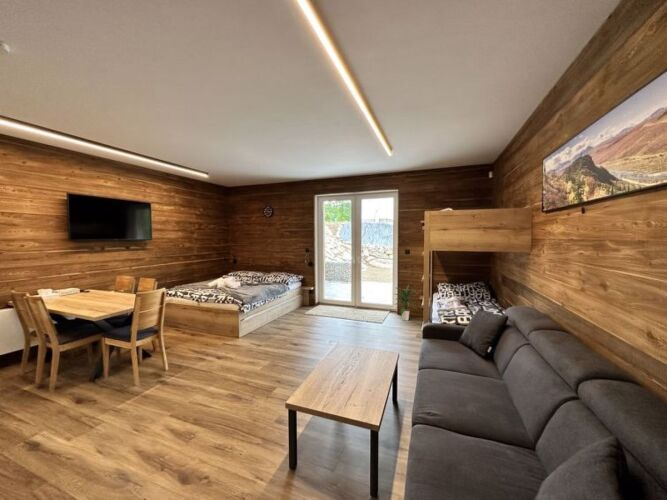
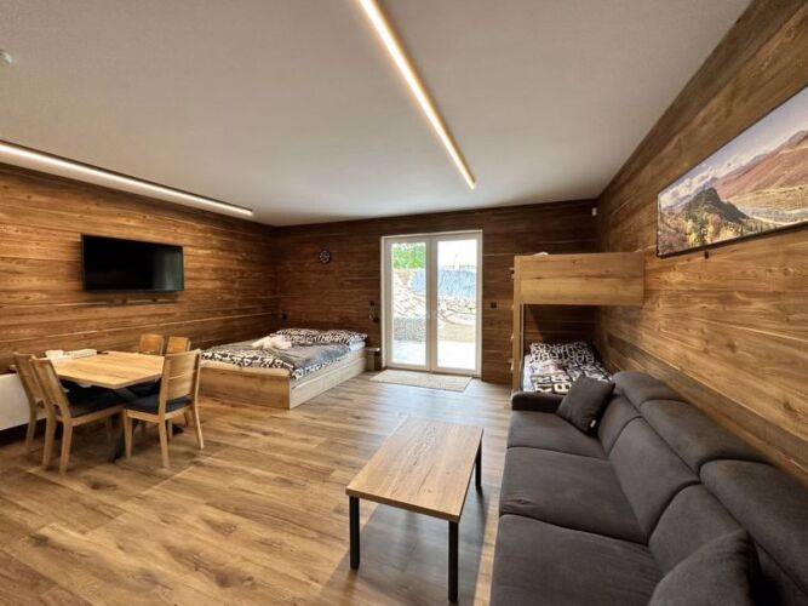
- indoor plant [393,284,419,321]
